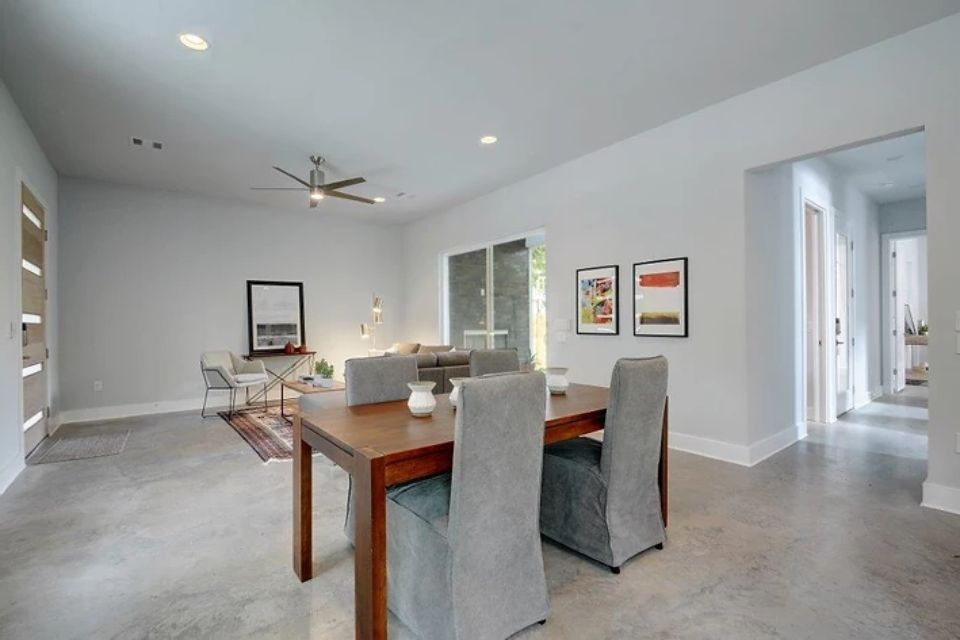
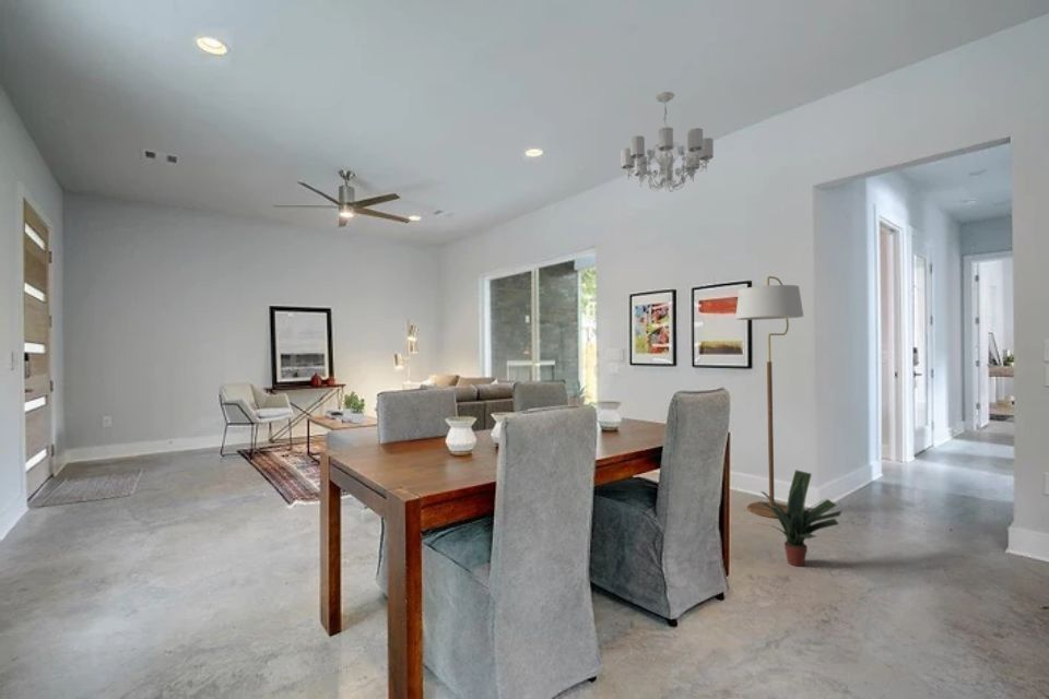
+ chandelier [620,91,715,194]
+ floor lamp [734,275,804,519]
+ potted plant [757,469,842,567]
